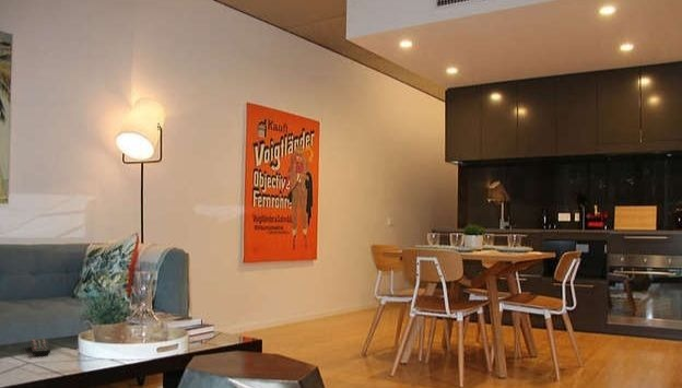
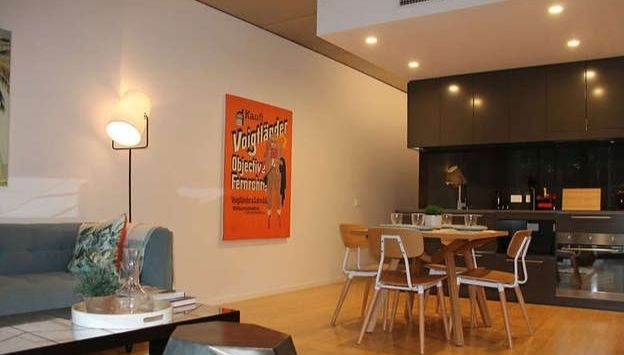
- remote control [30,338,51,357]
